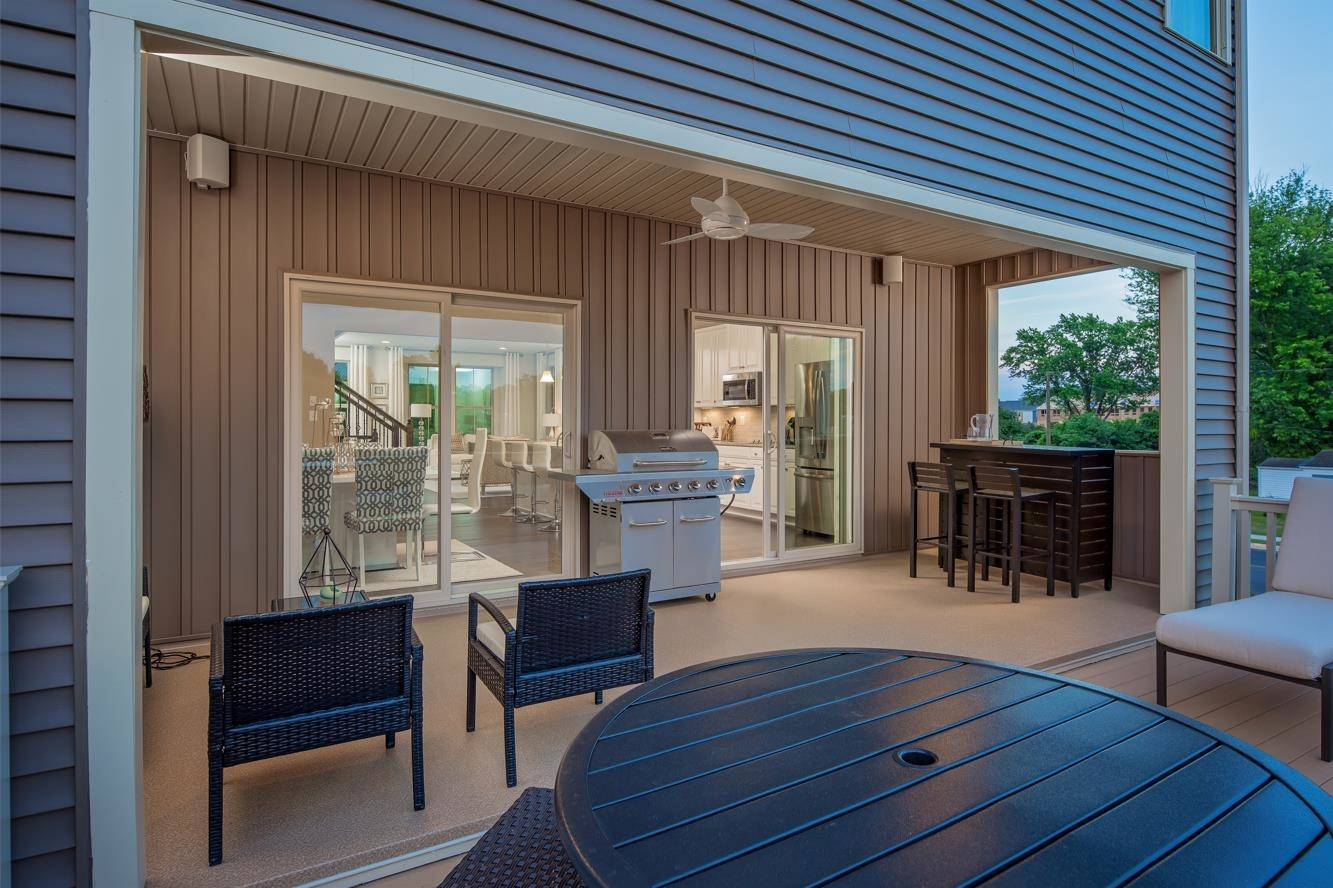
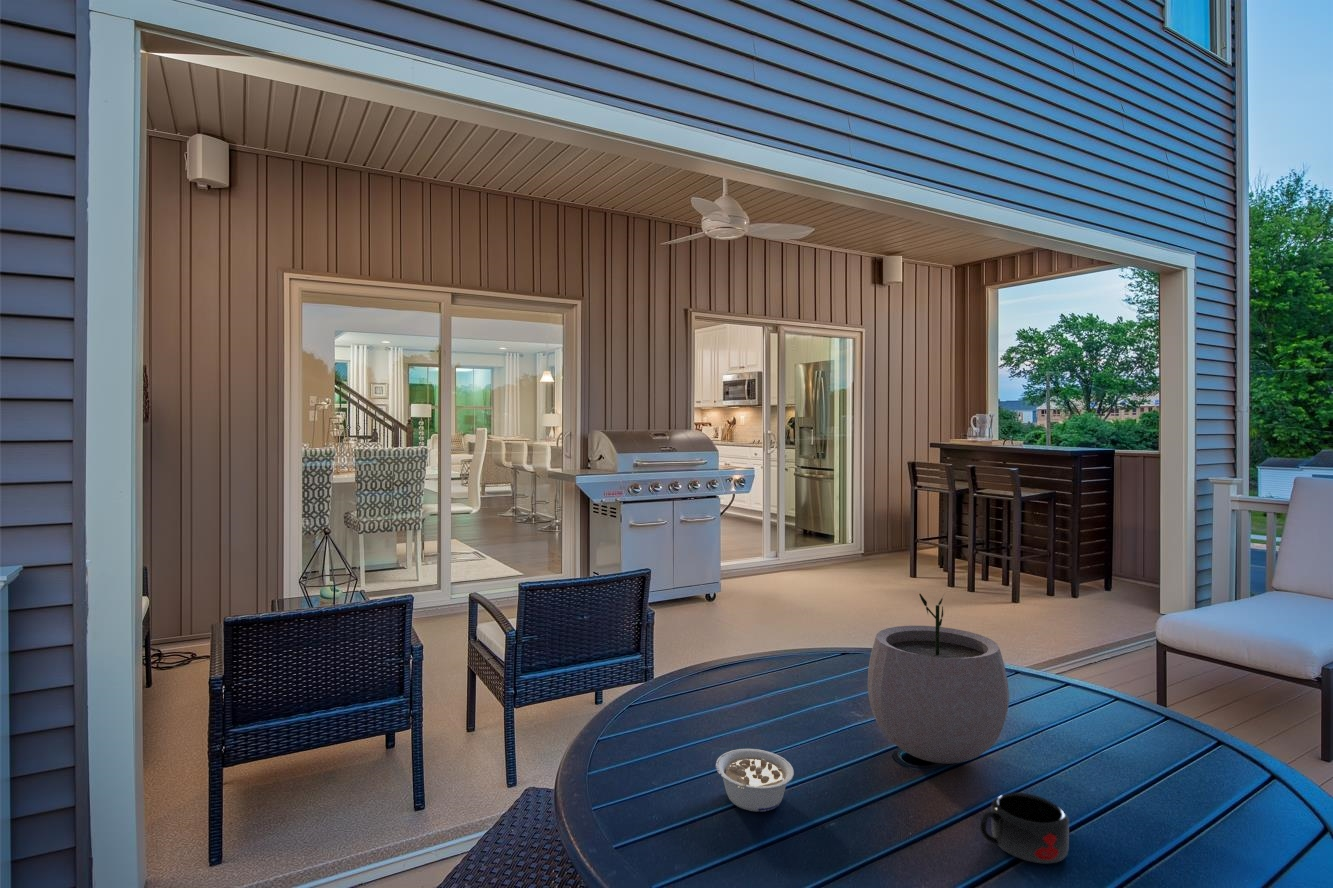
+ mug [979,792,1070,865]
+ plant pot [867,592,1010,765]
+ legume [715,748,795,813]
